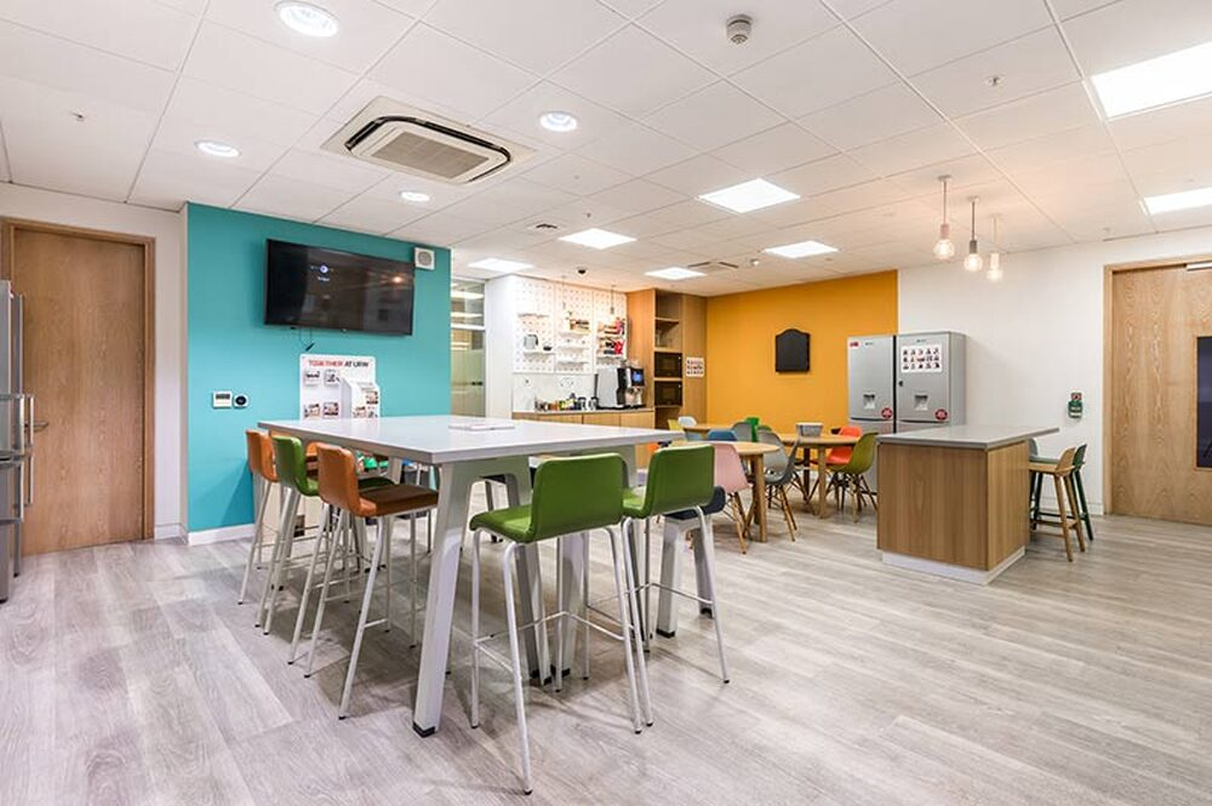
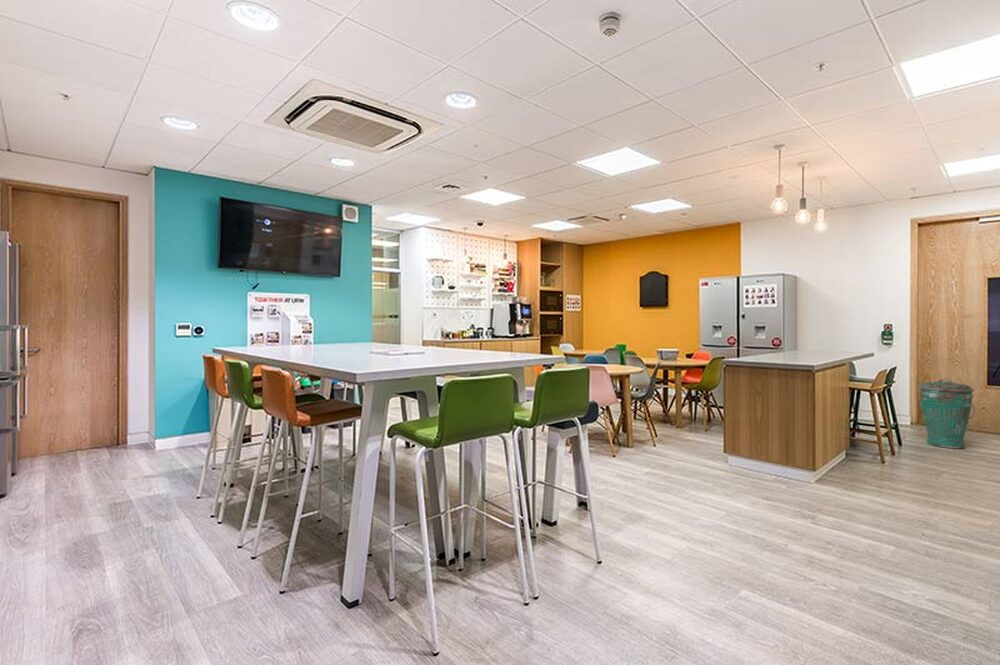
+ trash can [917,378,976,449]
